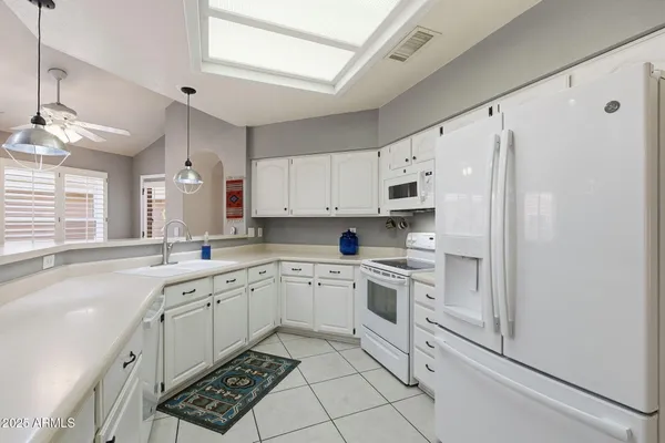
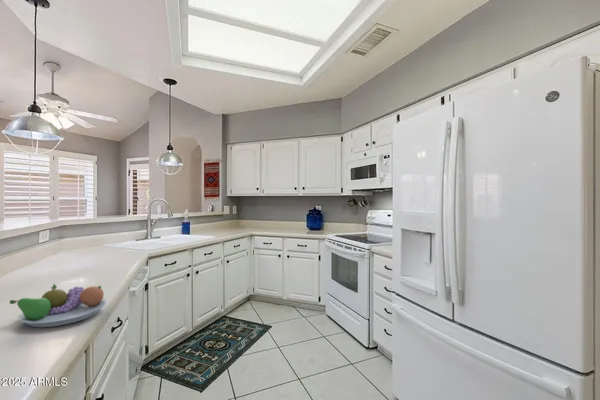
+ fruit bowl [9,283,108,328]
